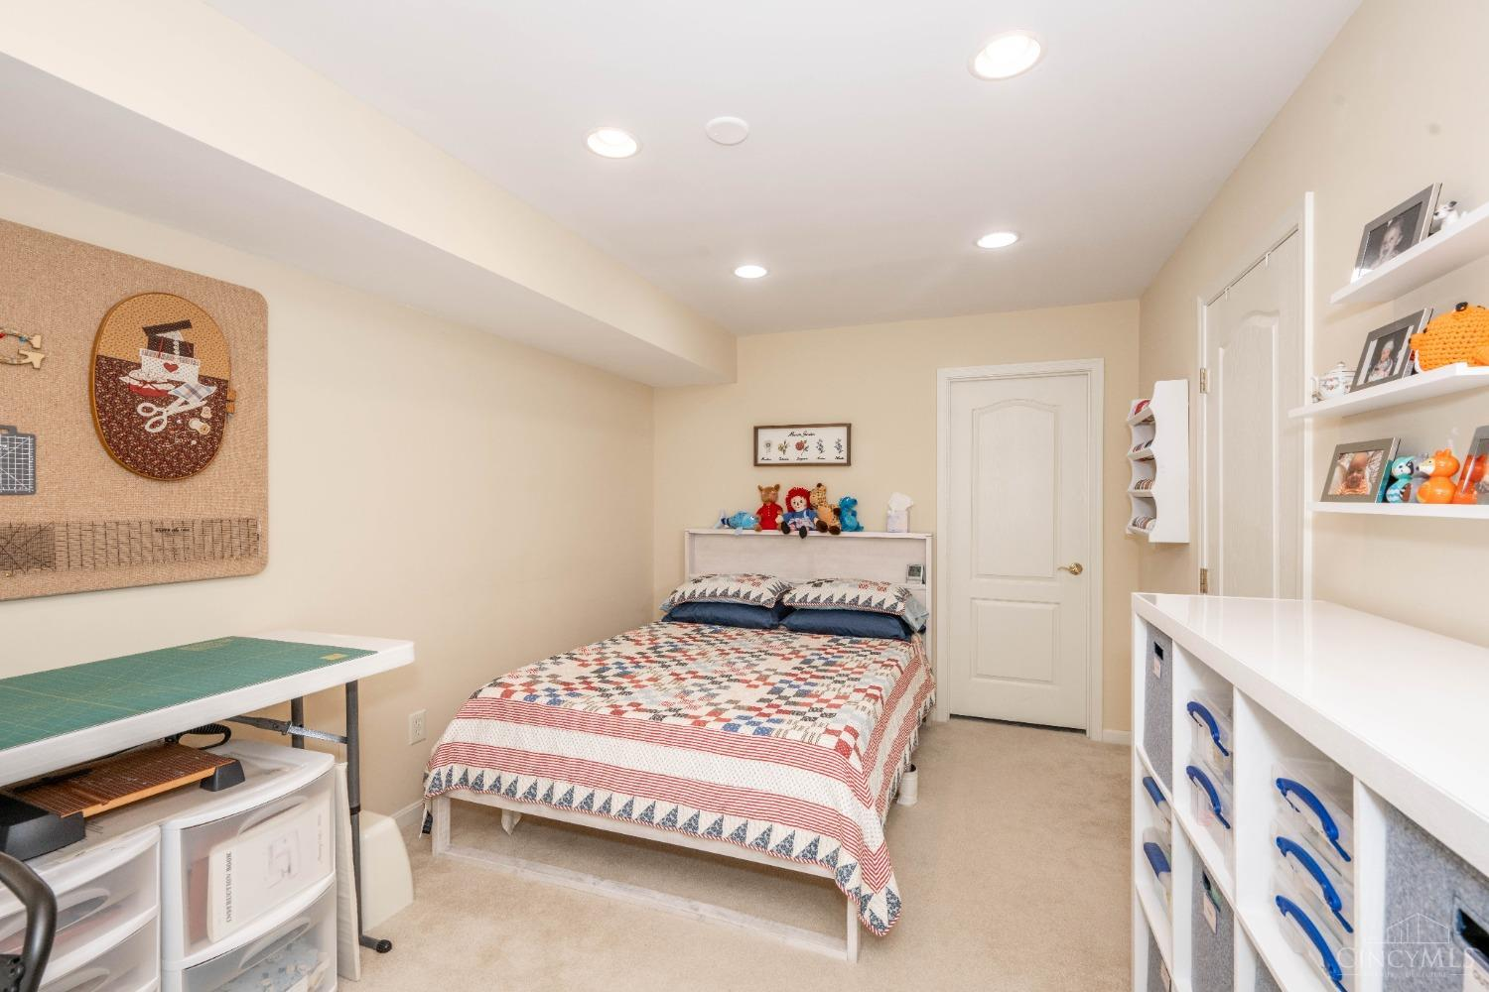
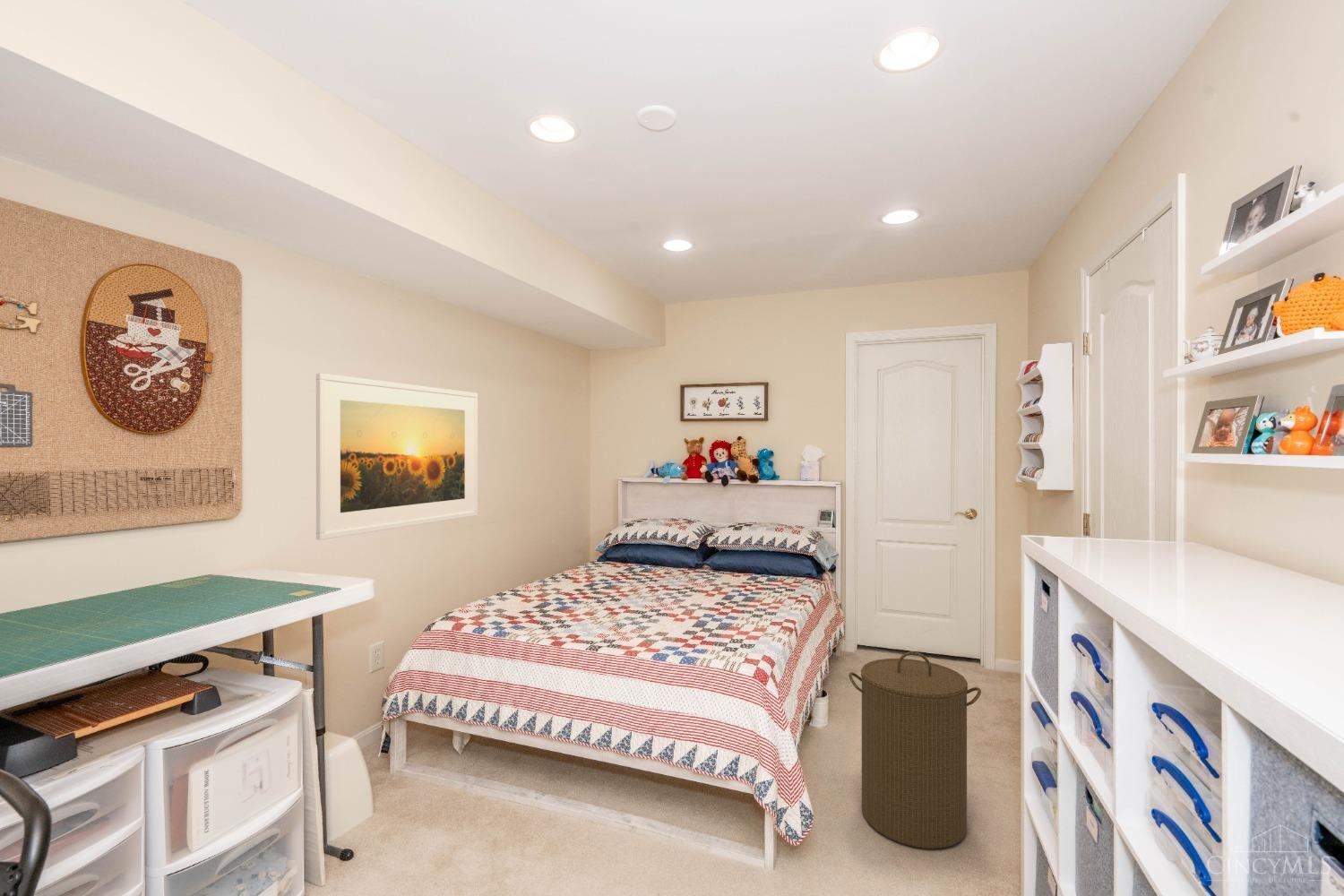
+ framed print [315,373,478,541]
+ laundry hamper [848,650,982,849]
